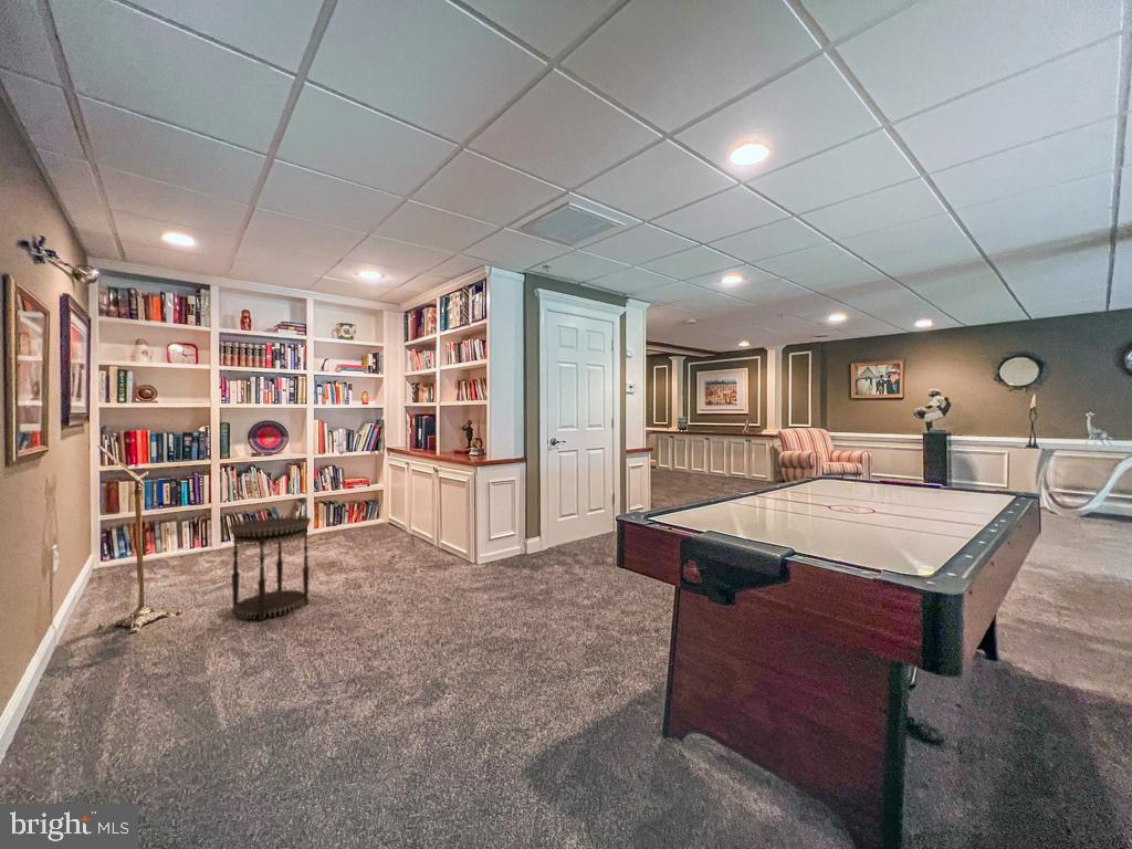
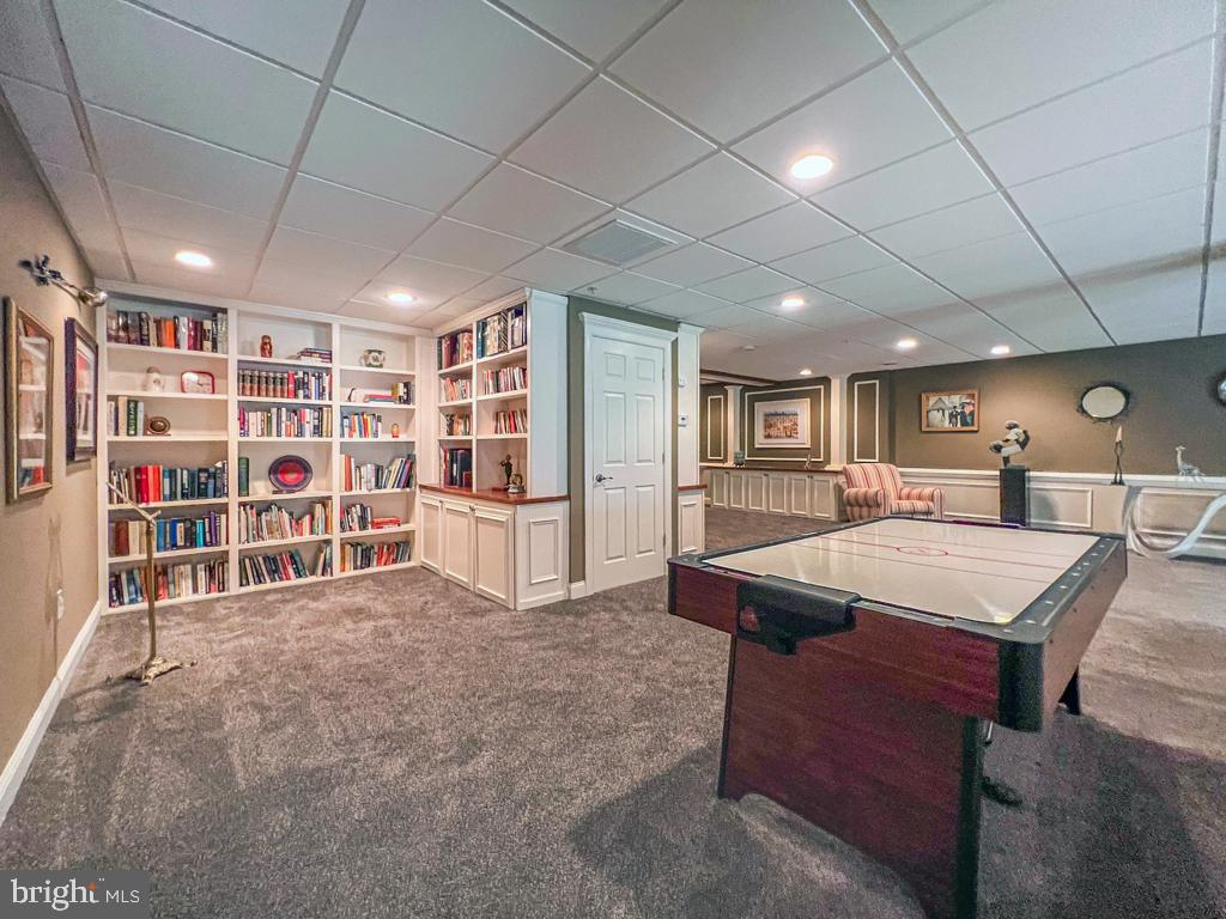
- side table [228,514,312,621]
